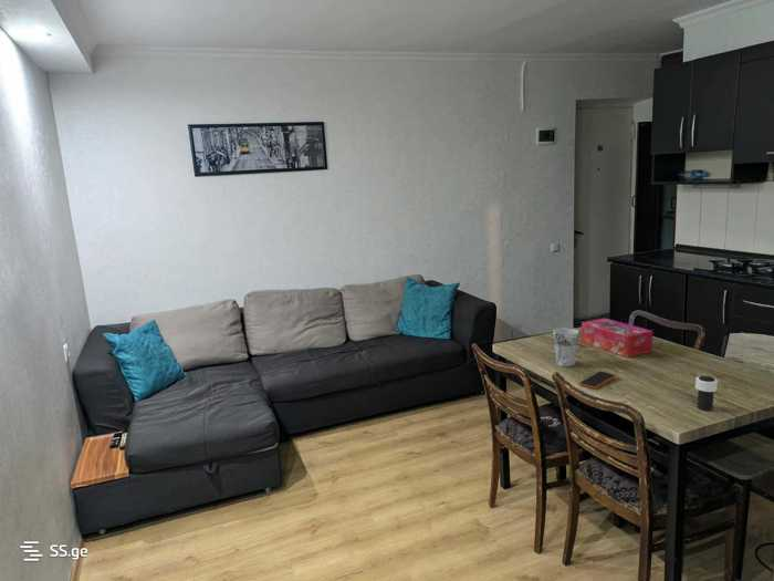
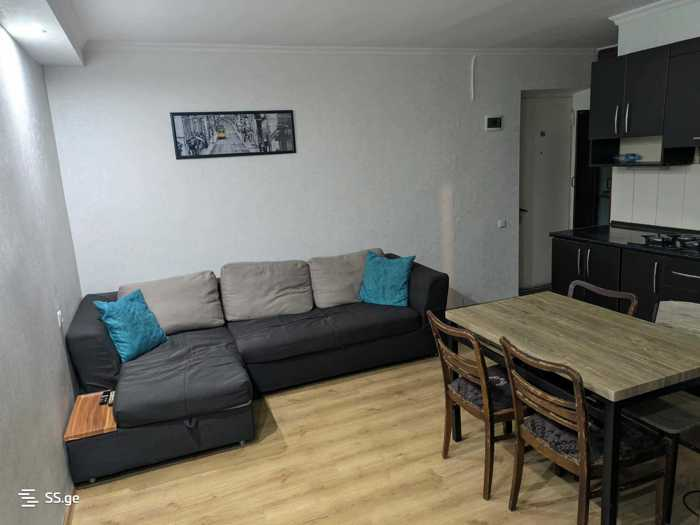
- cup [694,375,719,412]
- cup [552,326,580,367]
- smartphone [577,370,617,390]
- tissue box [580,318,653,359]
